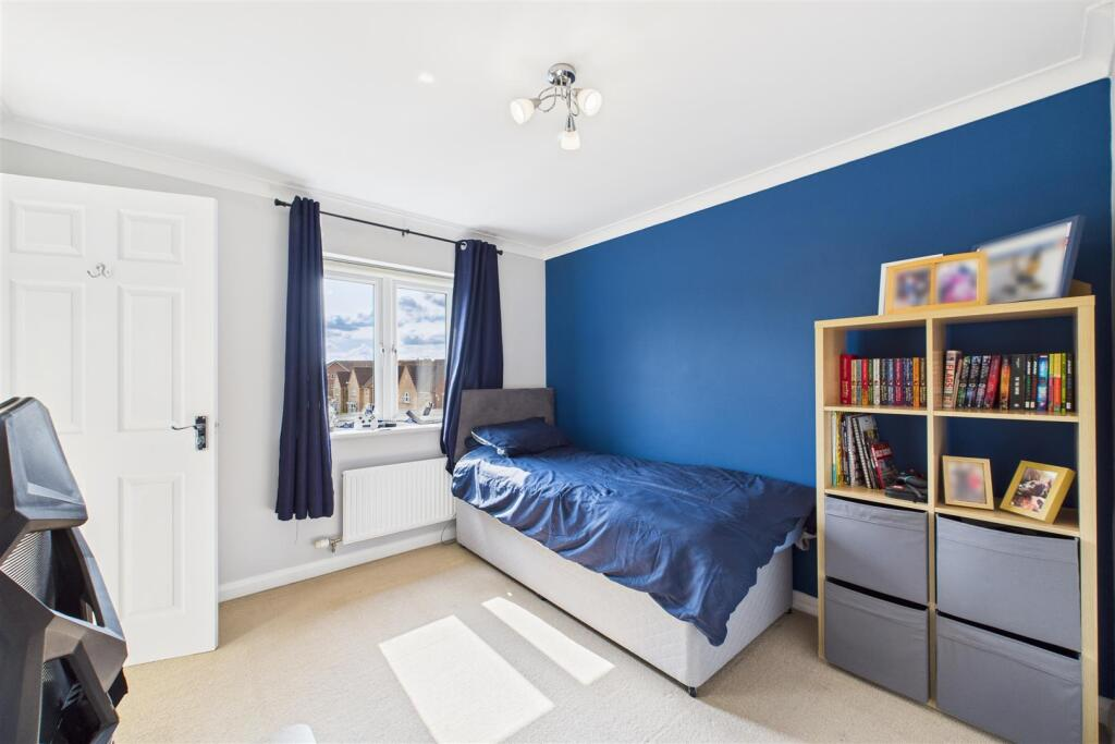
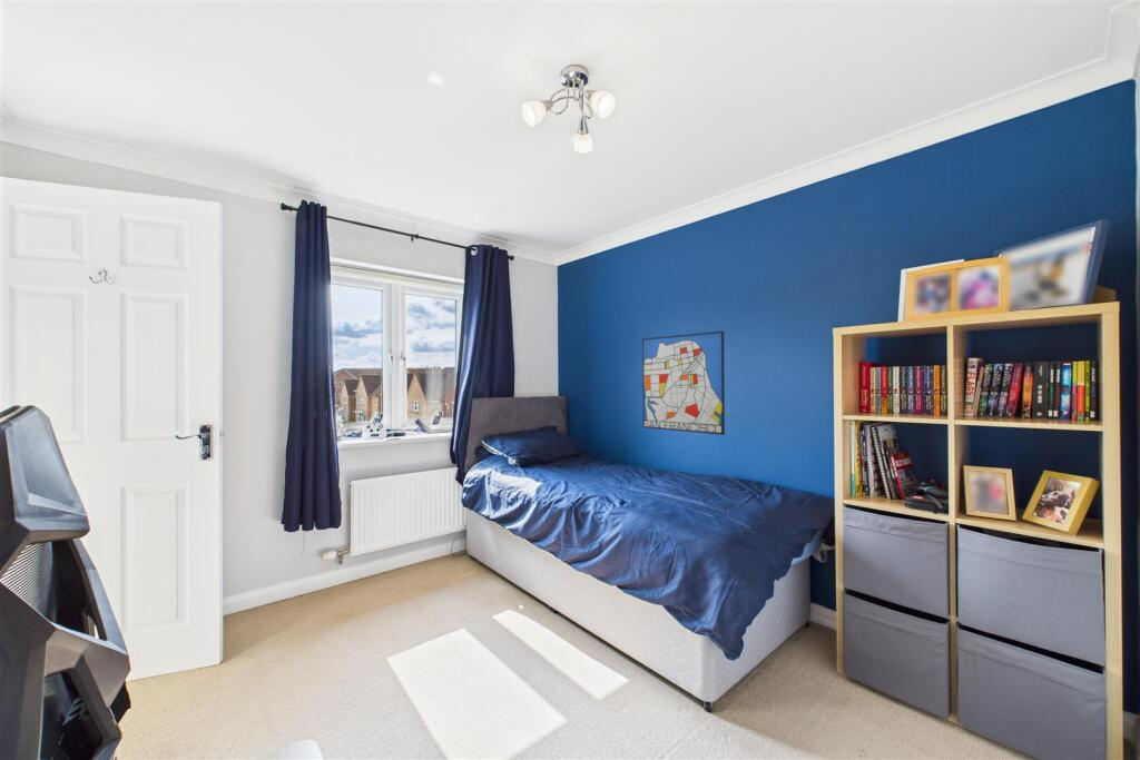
+ wall art [641,330,726,436]
